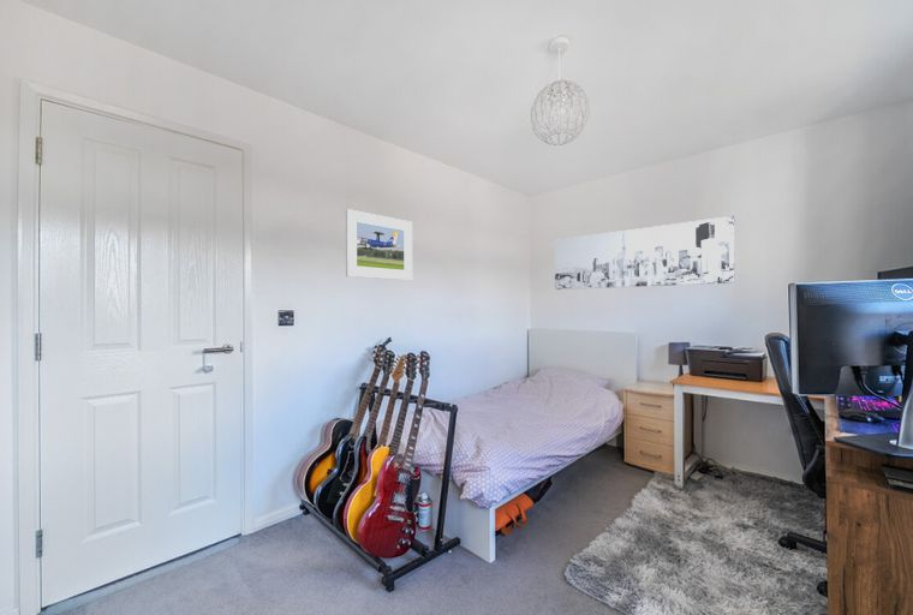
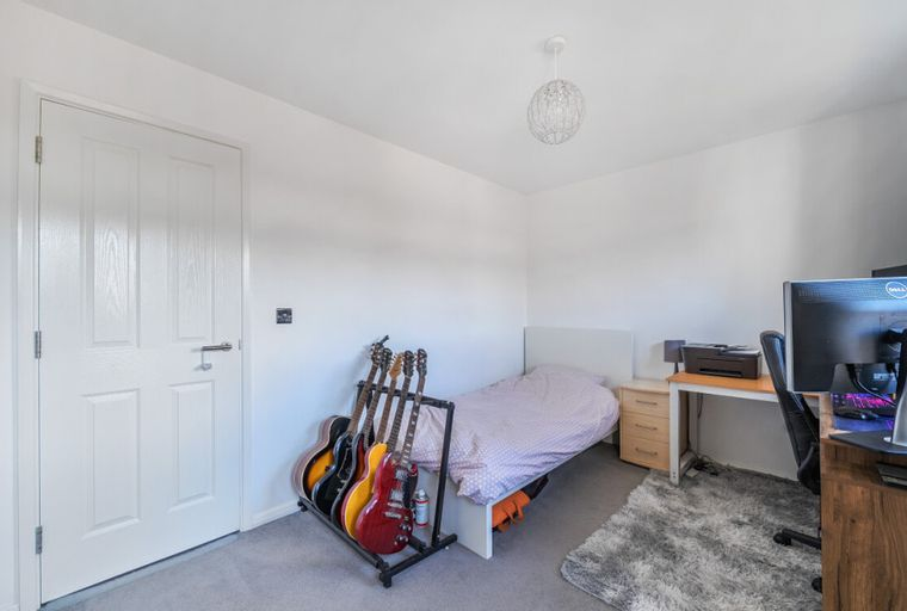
- wall art [554,215,736,291]
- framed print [345,208,413,281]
